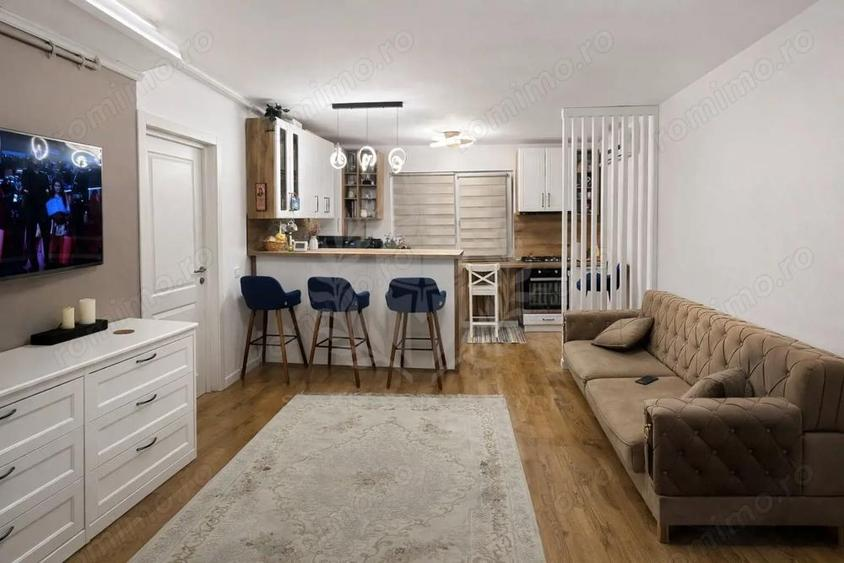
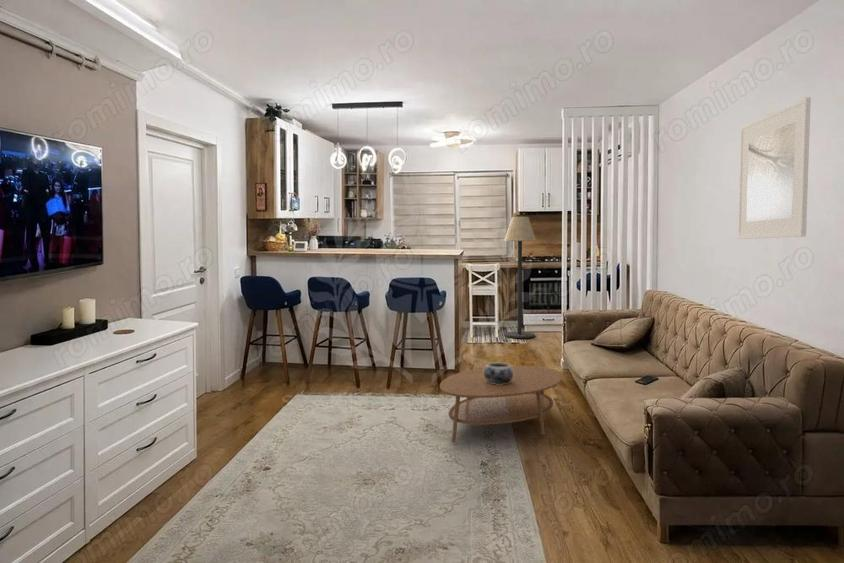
+ coffee table [439,365,563,443]
+ decorative bowl [484,362,513,385]
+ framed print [737,96,812,240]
+ floor lamp [503,216,537,339]
